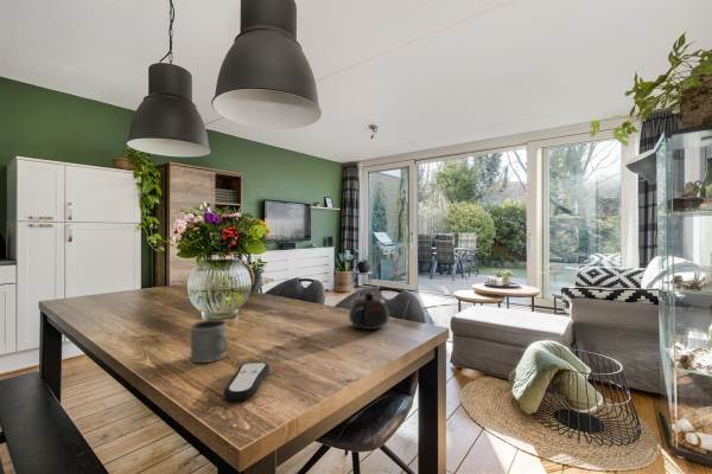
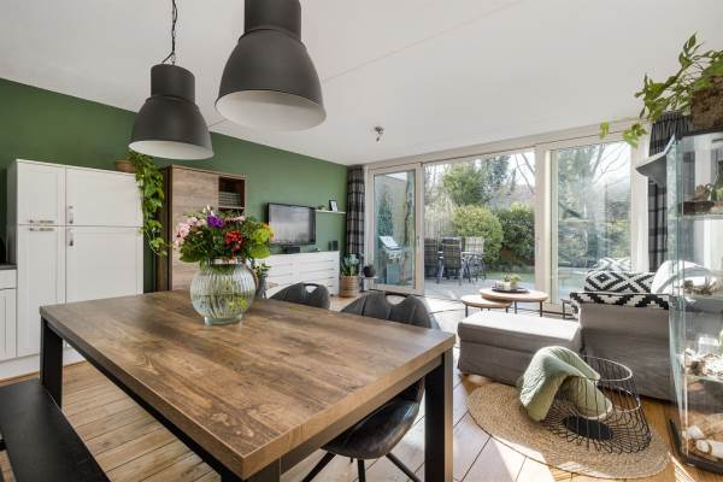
- remote control [223,361,271,402]
- mug [189,319,229,364]
- teapot [348,290,390,331]
